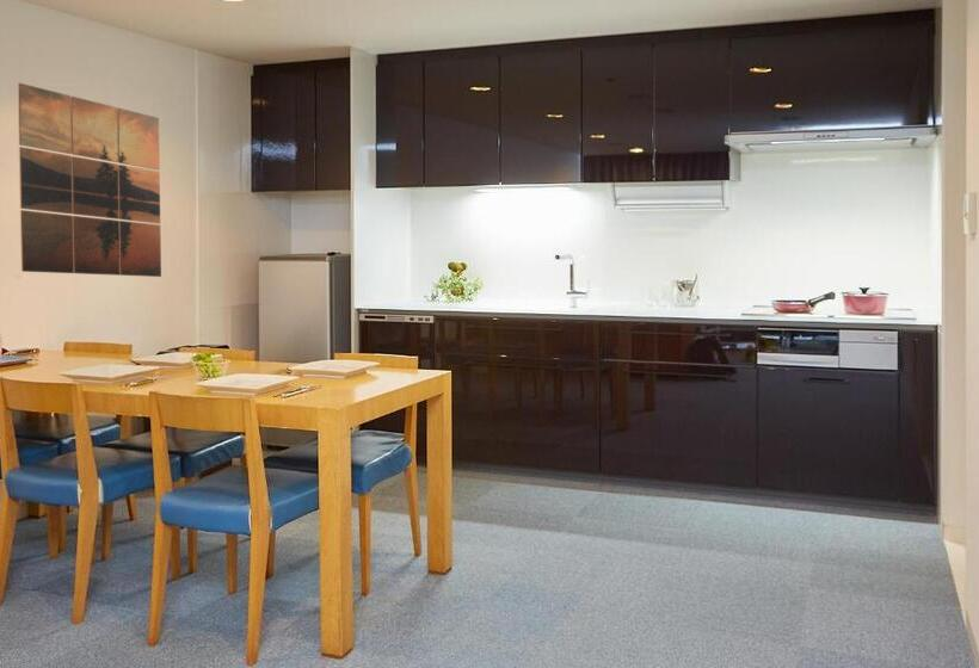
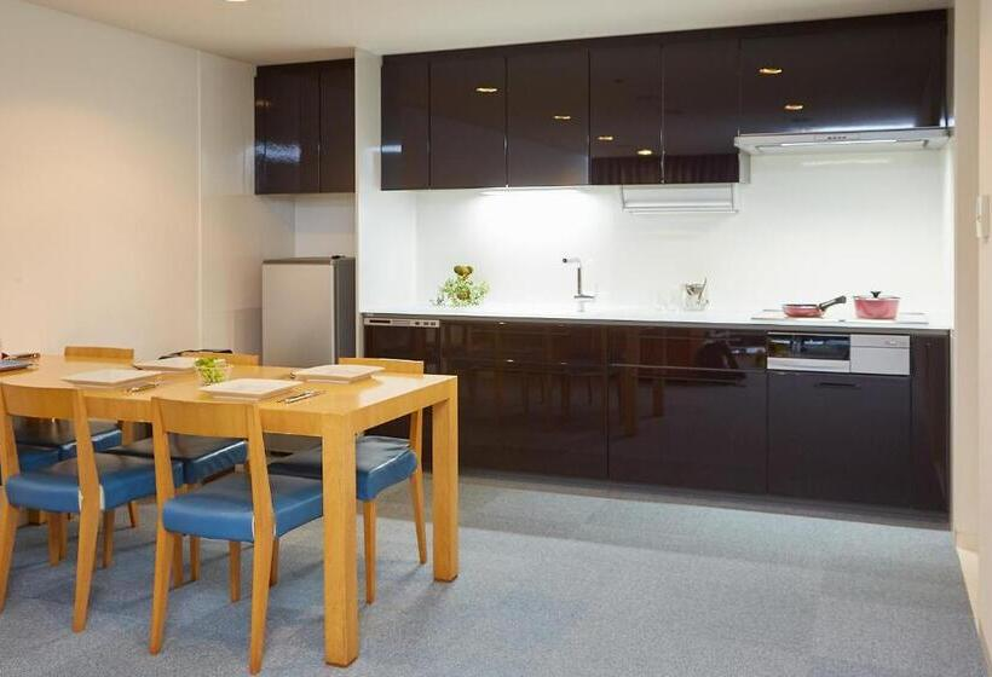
- wall art [17,82,162,278]
